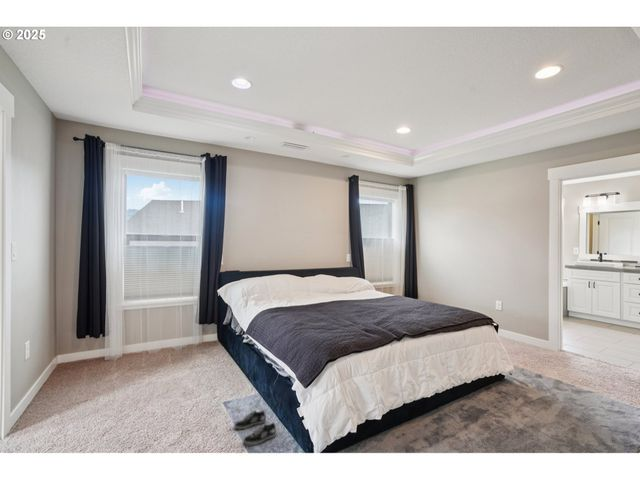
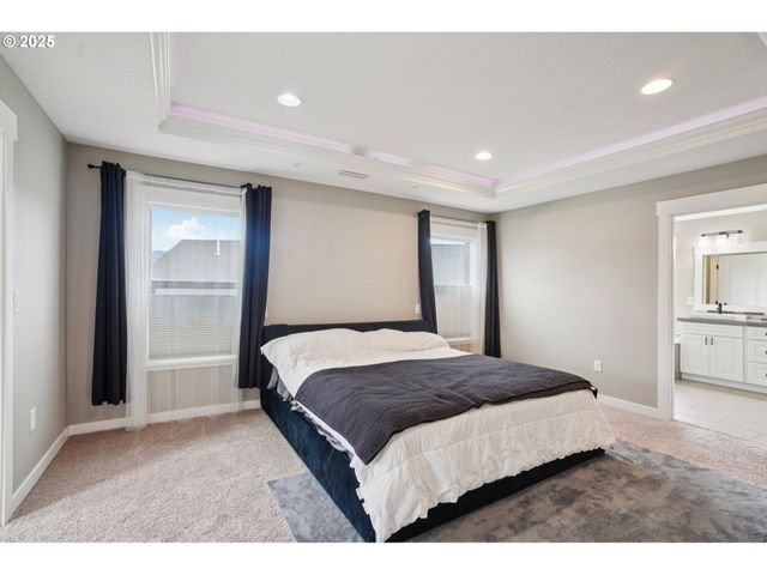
- shoe [233,409,277,446]
